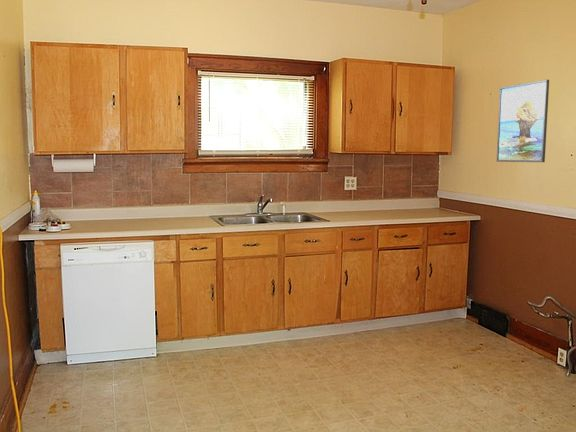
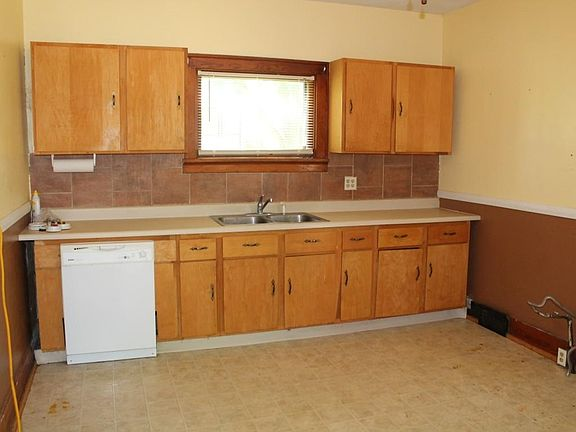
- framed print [496,79,550,163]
